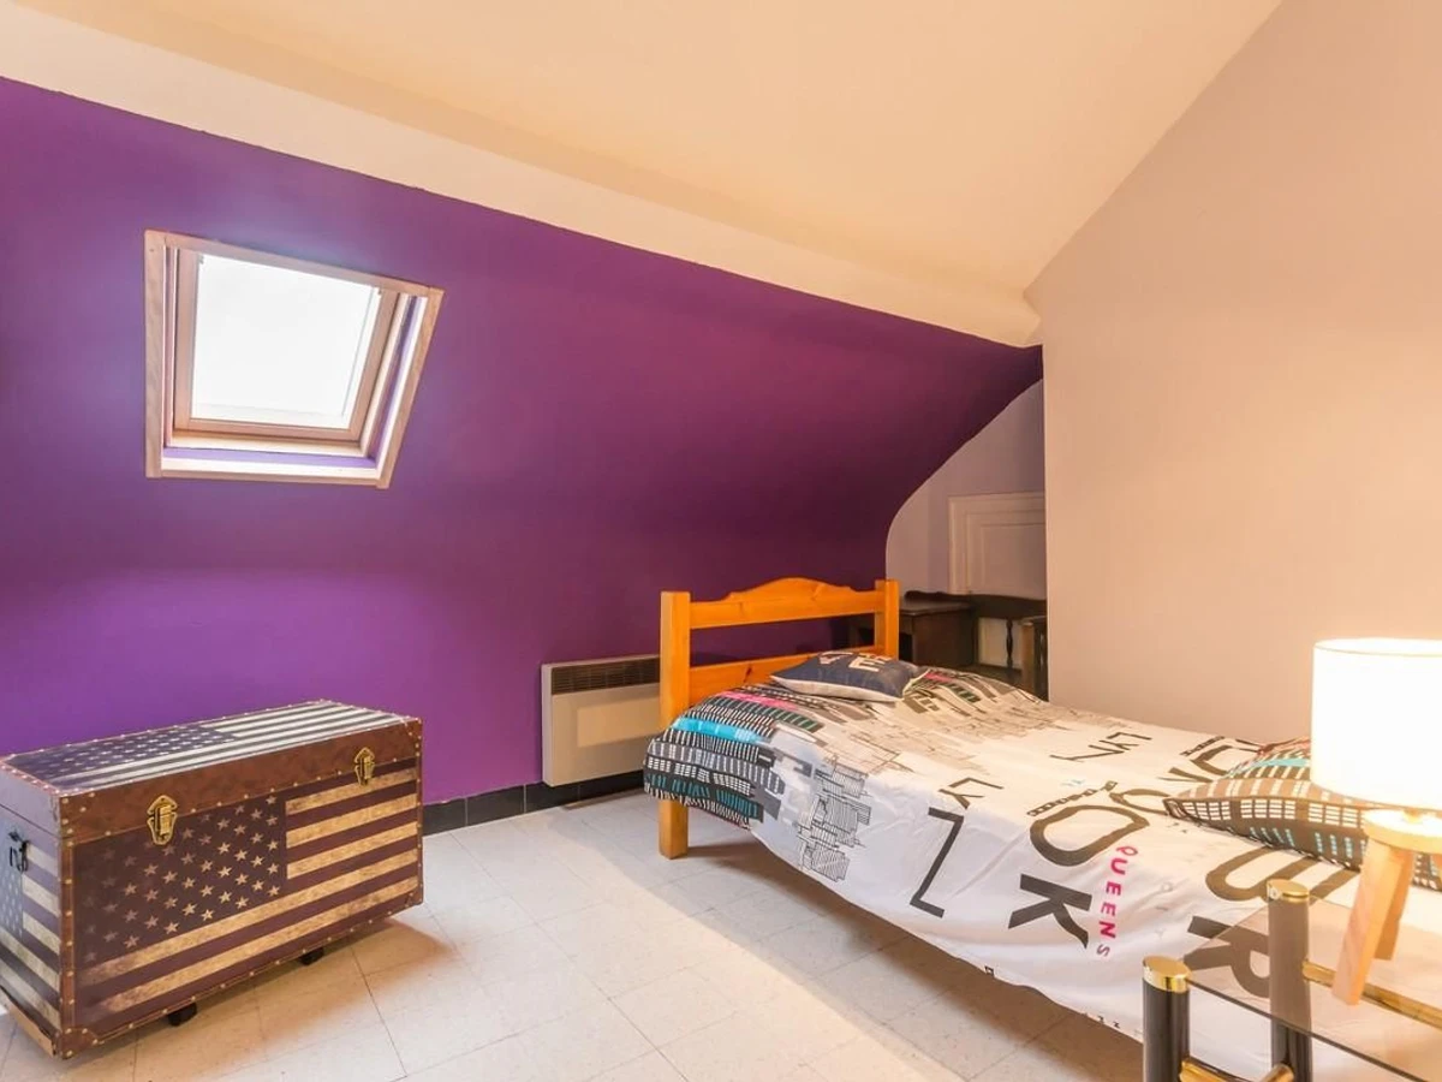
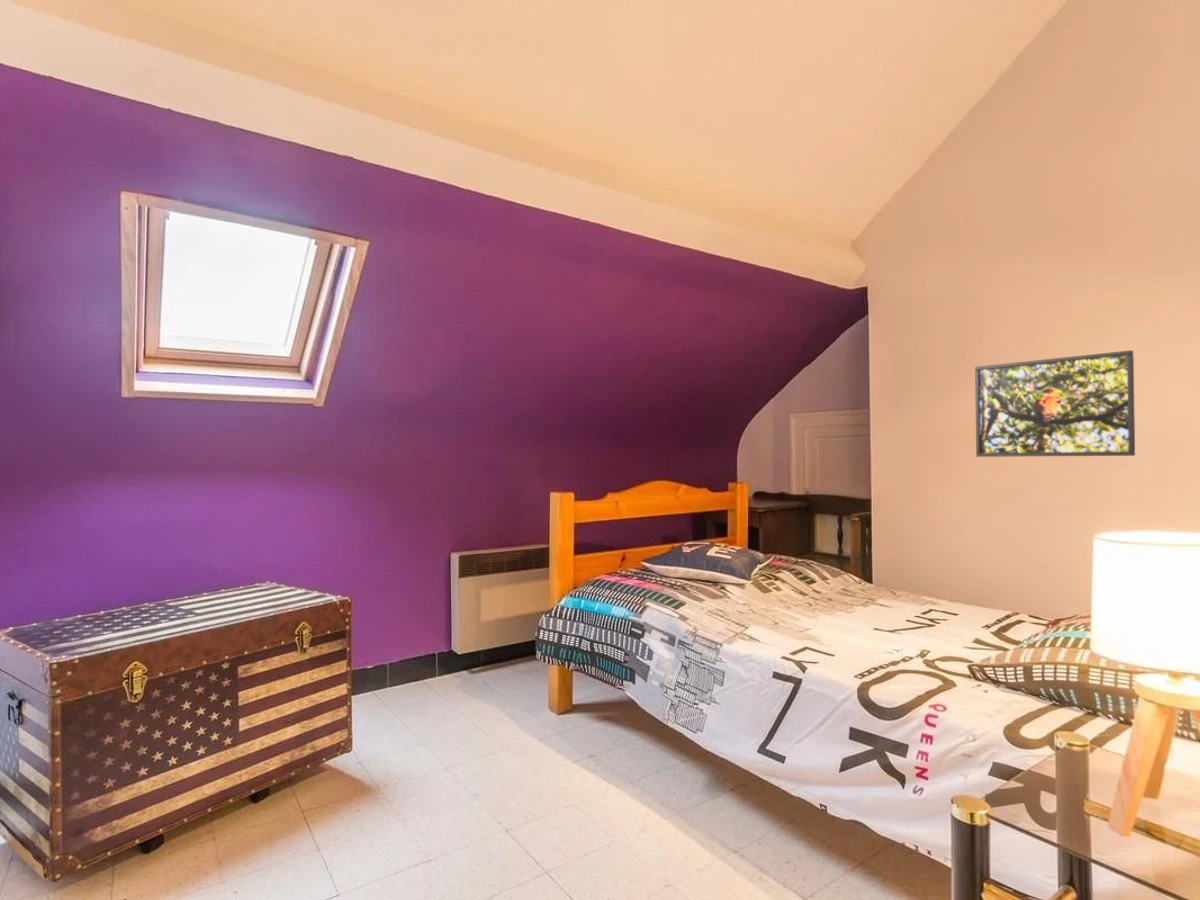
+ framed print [974,349,1136,458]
